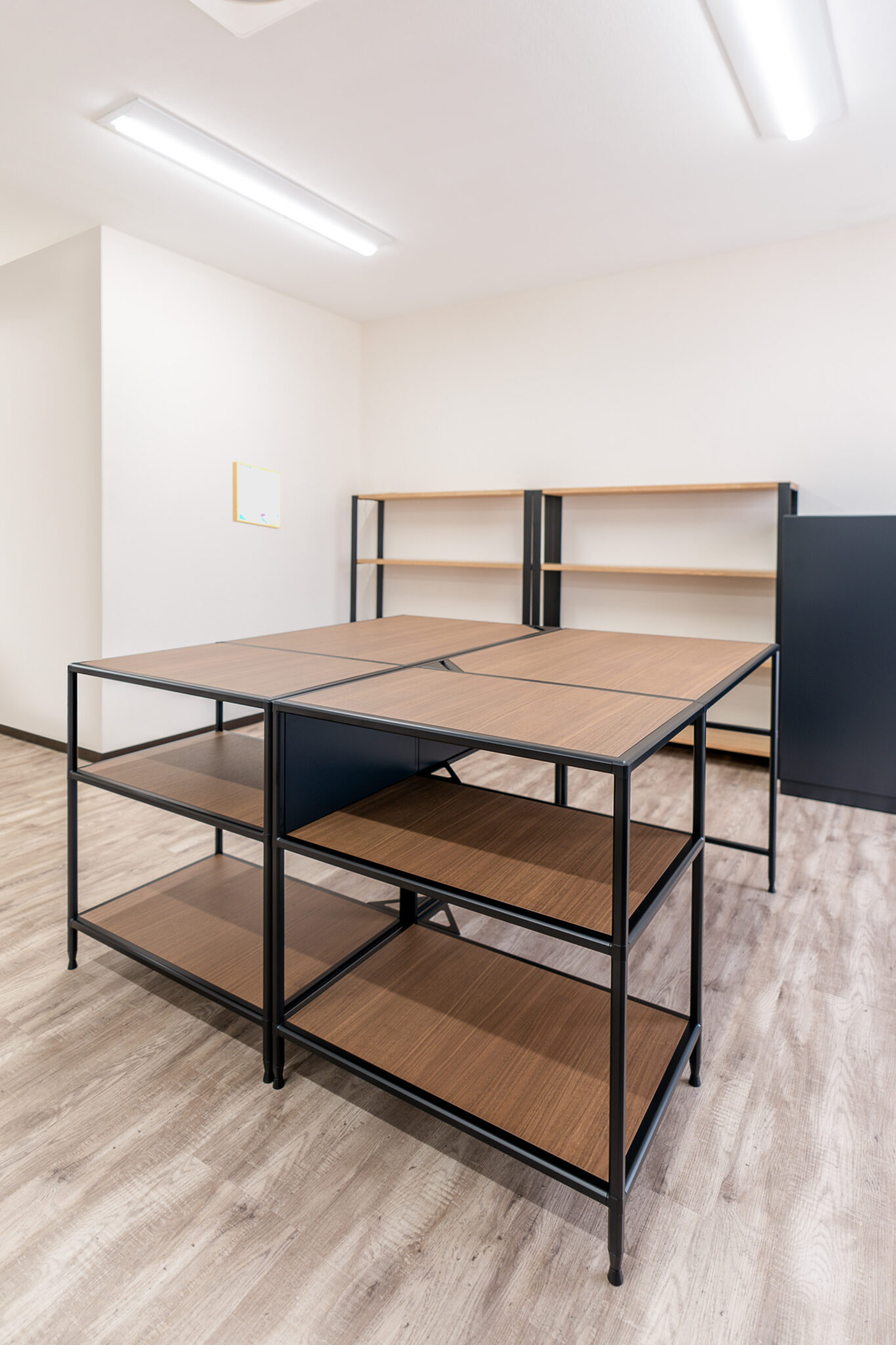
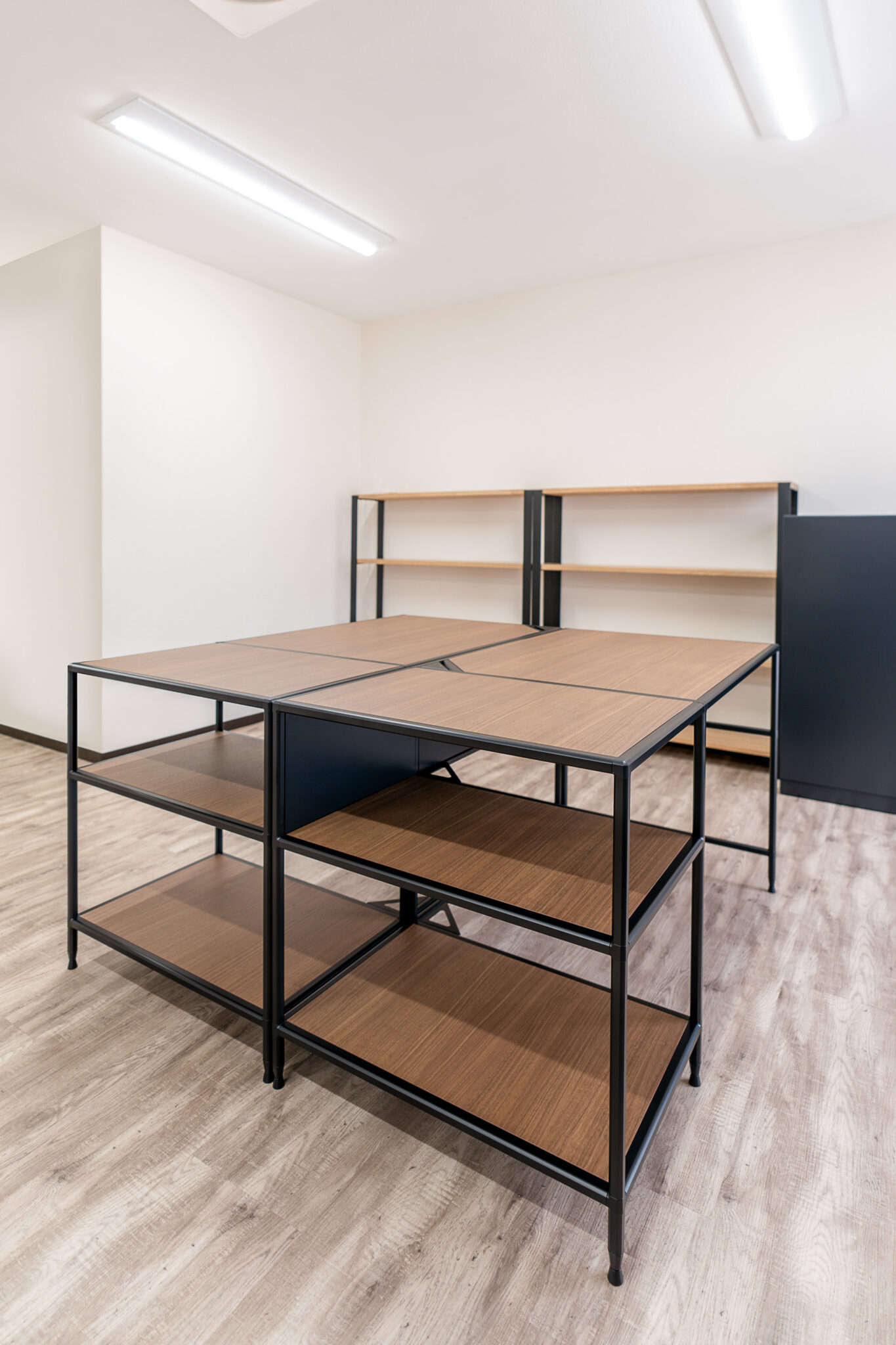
- wall art [232,461,282,529]
